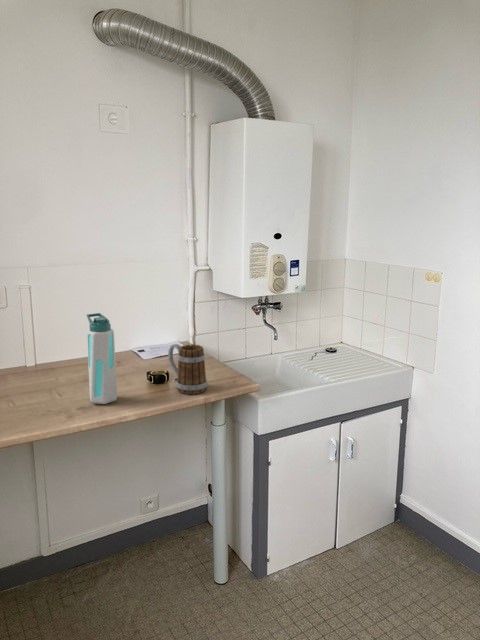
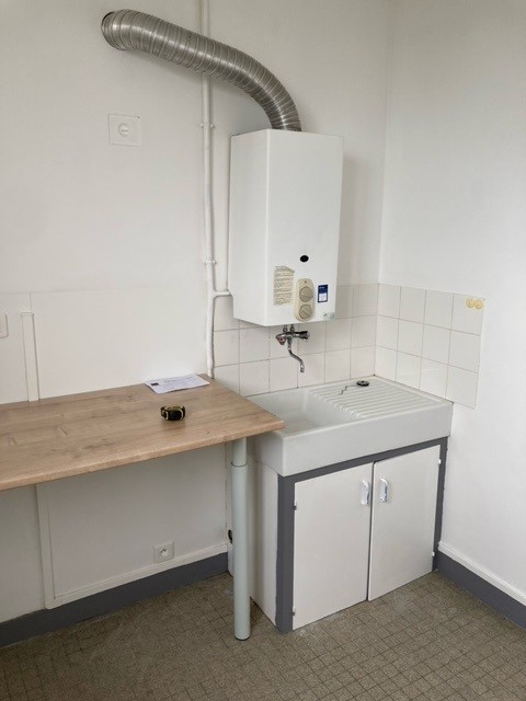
- water bottle [86,312,118,405]
- mug [167,343,208,395]
